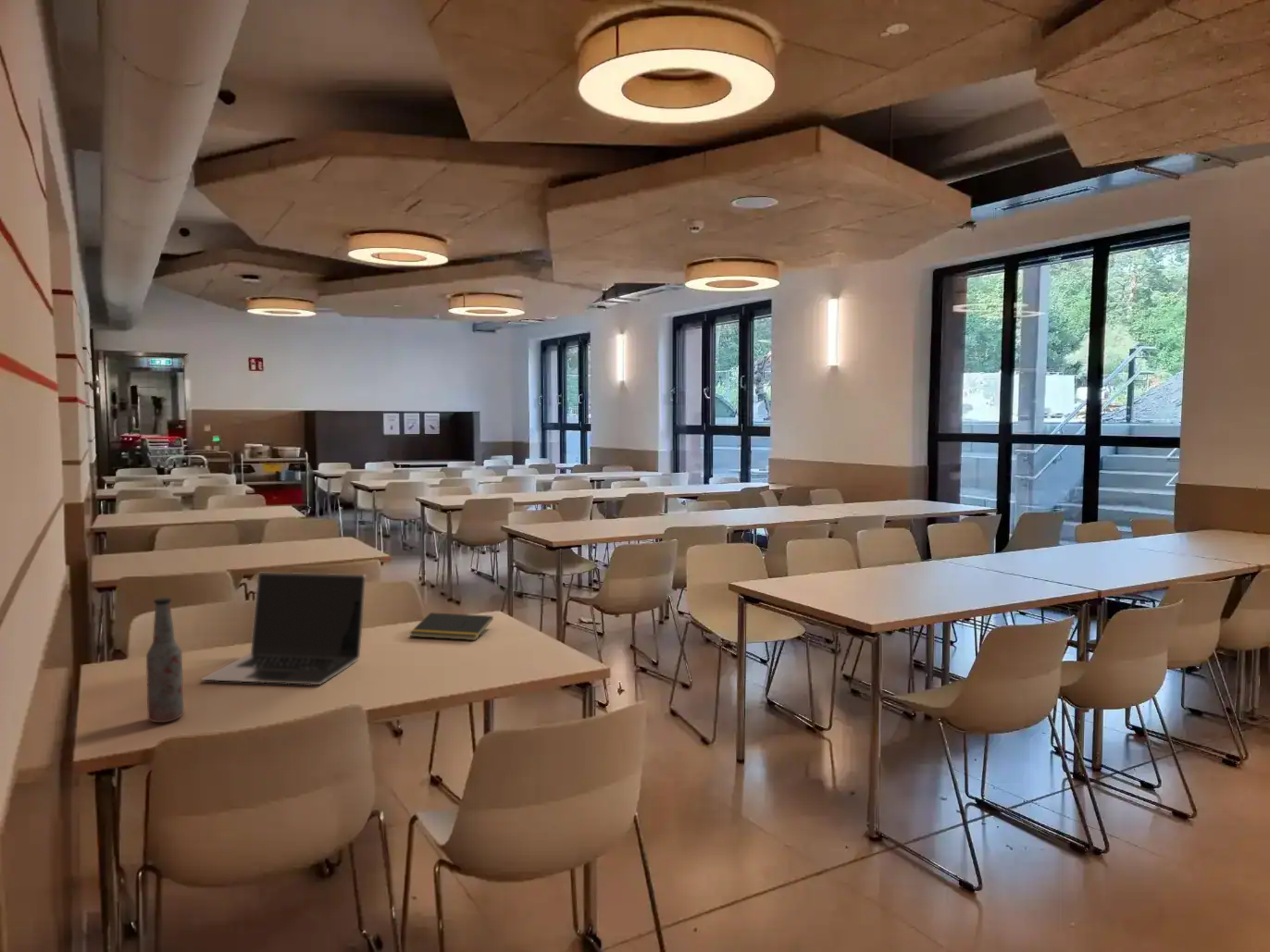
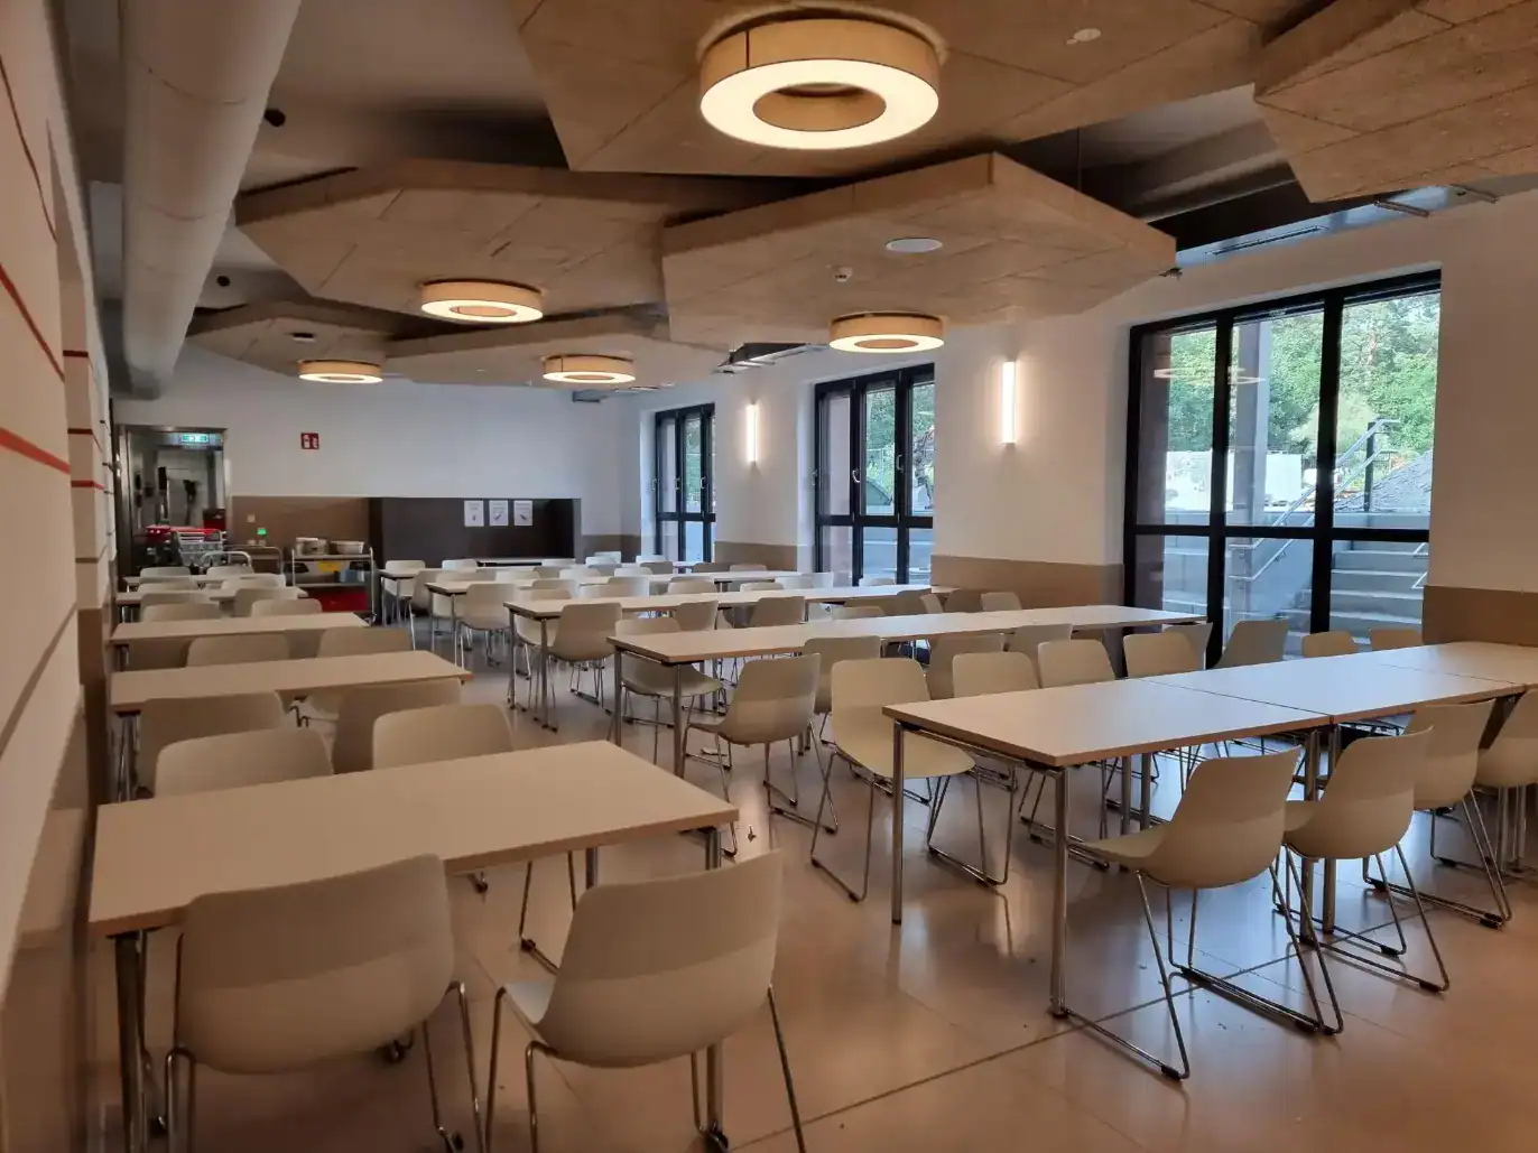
- notepad [409,612,494,641]
- bottle [145,597,185,723]
- laptop [201,572,367,686]
